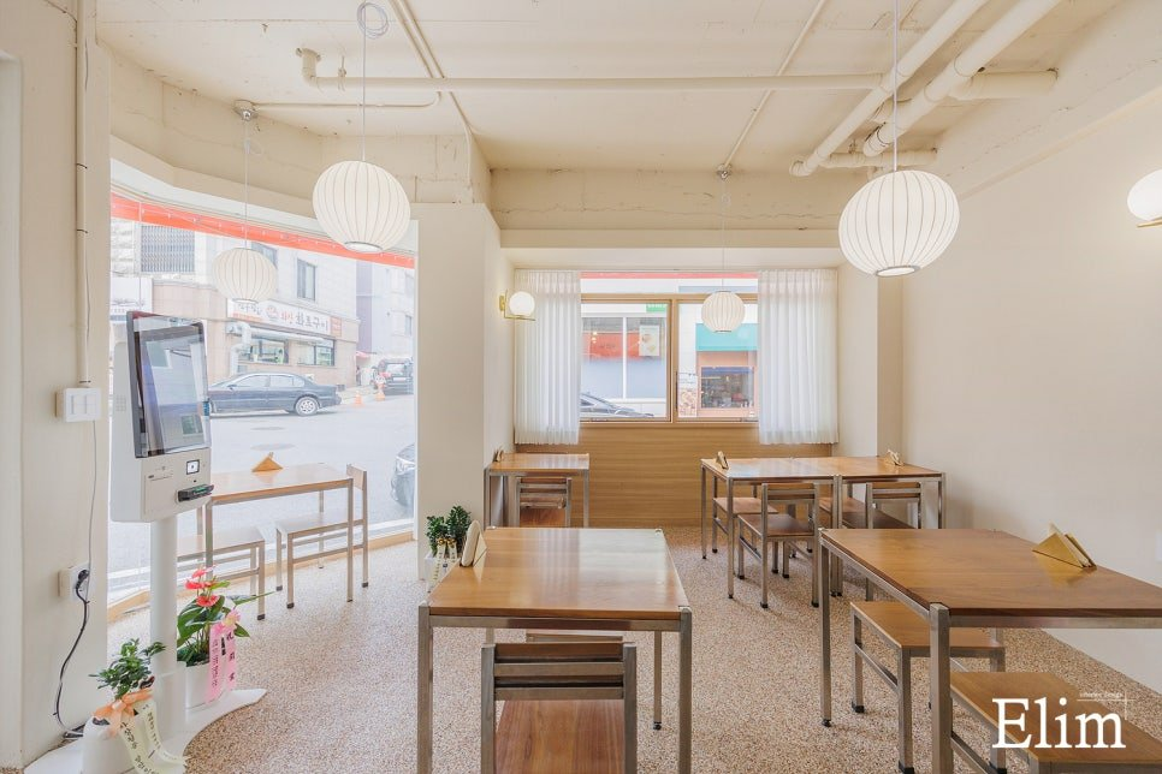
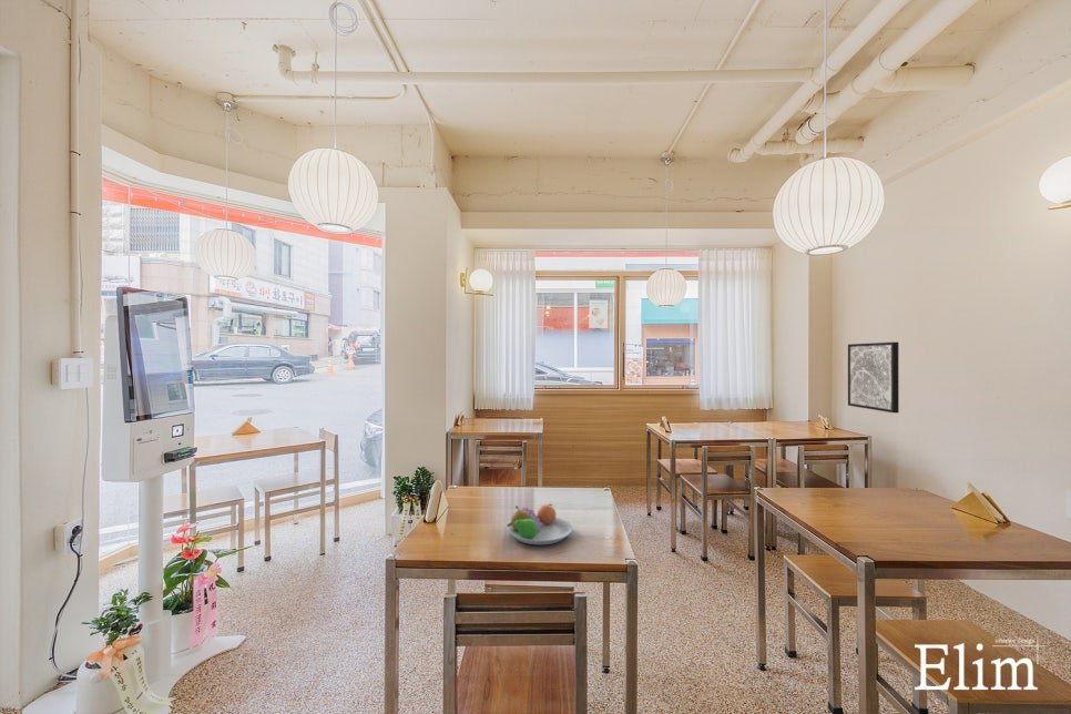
+ fruit bowl [506,503,573,545]
+ wall art [847,341,900,414]
